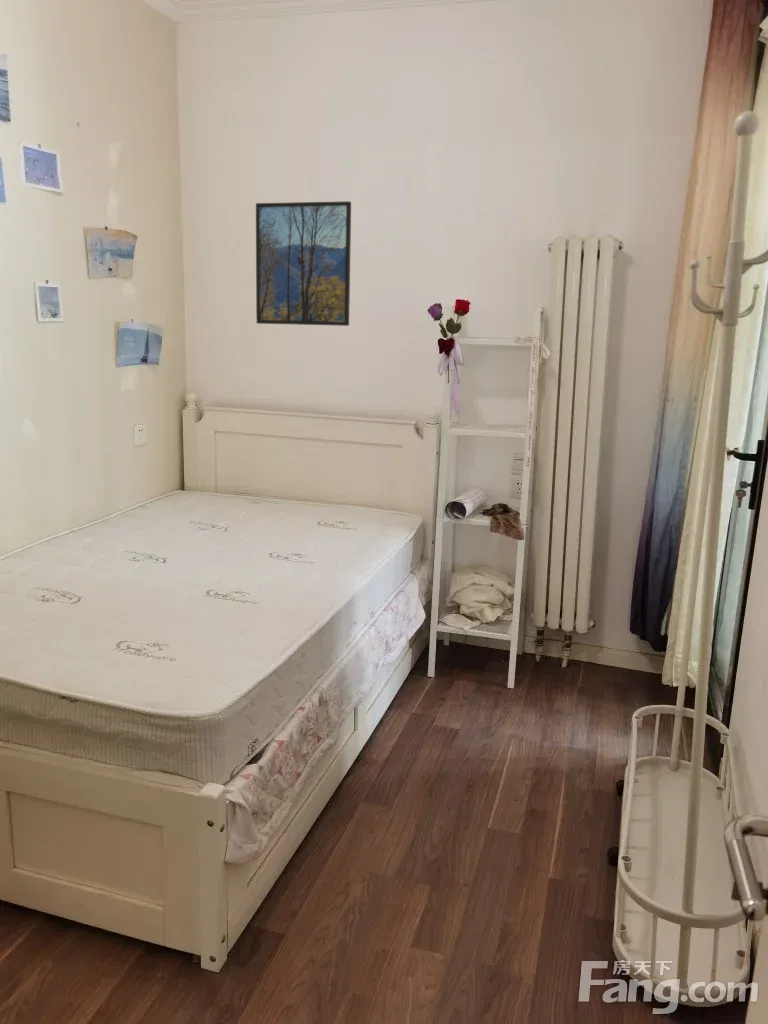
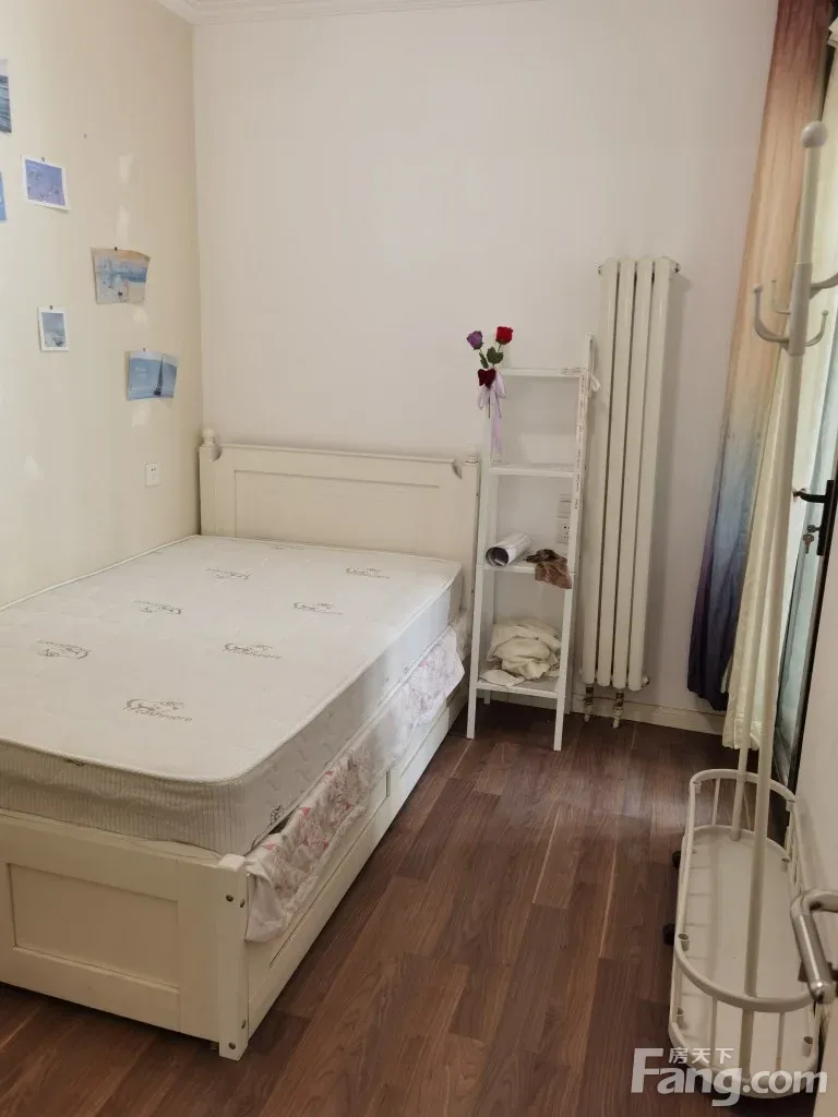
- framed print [255,200,352,327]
